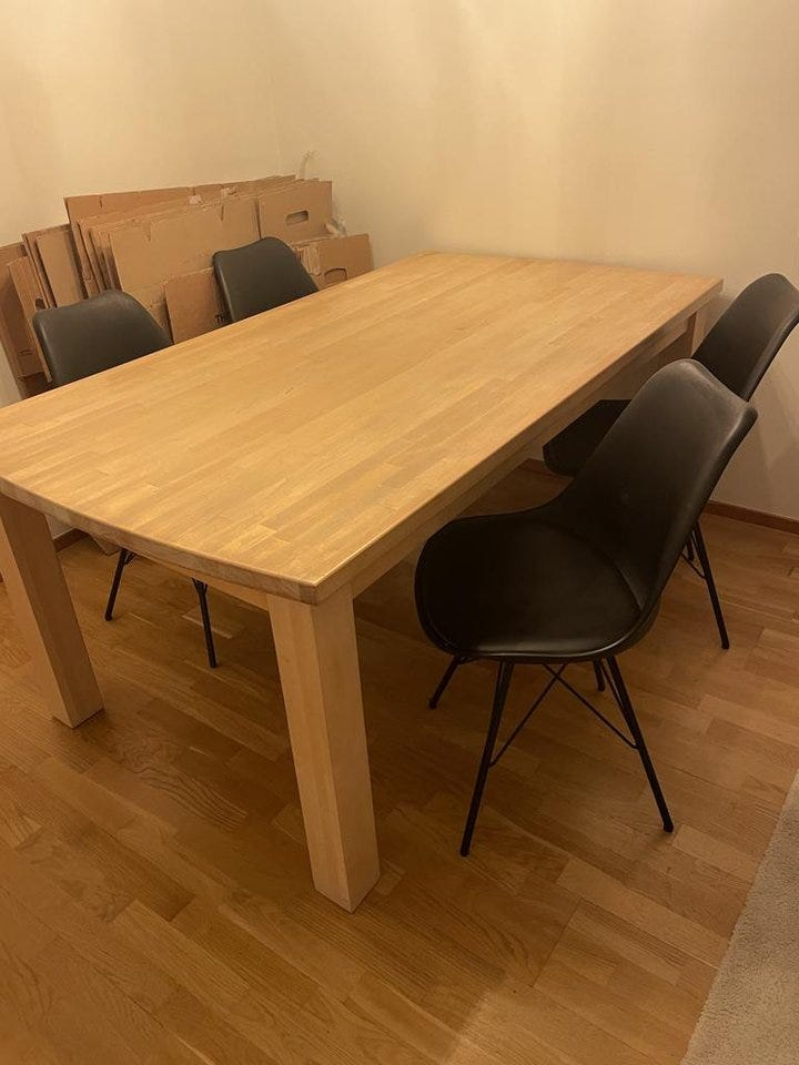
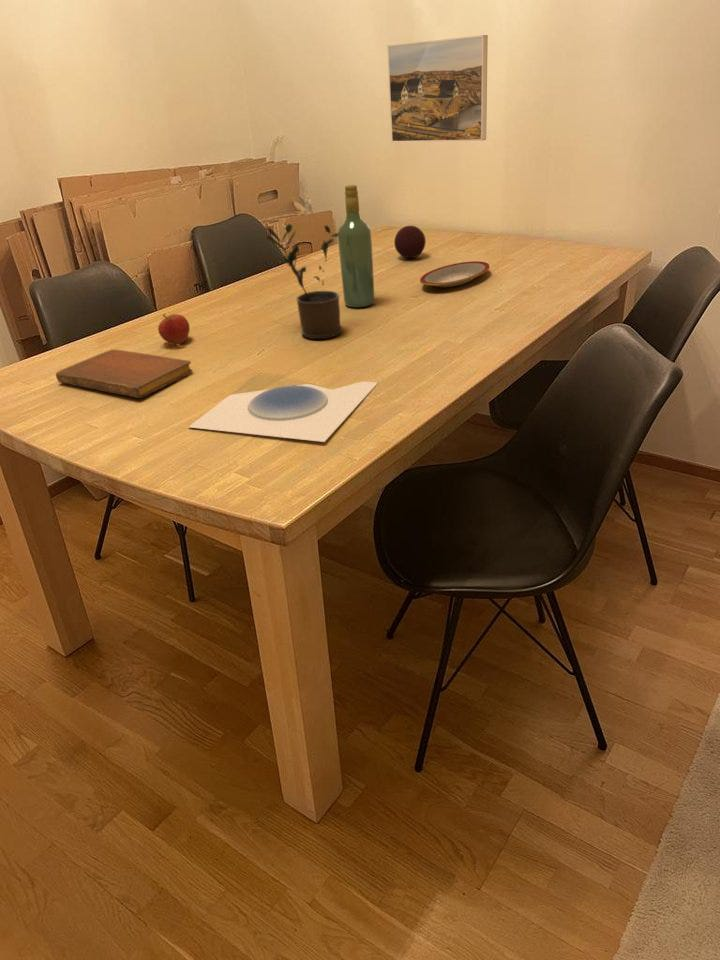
+ plate [419,260,490,288]
+ notebook [55,349,193,399]
+ decorative ball [393,225,427,259]
+ potted plant [265,223,343,340]
+ plate [188,380,378,443]
+ wine bottle [337,184,375,308]
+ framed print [386,34,489,143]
+ apple [157,313,191,346]
